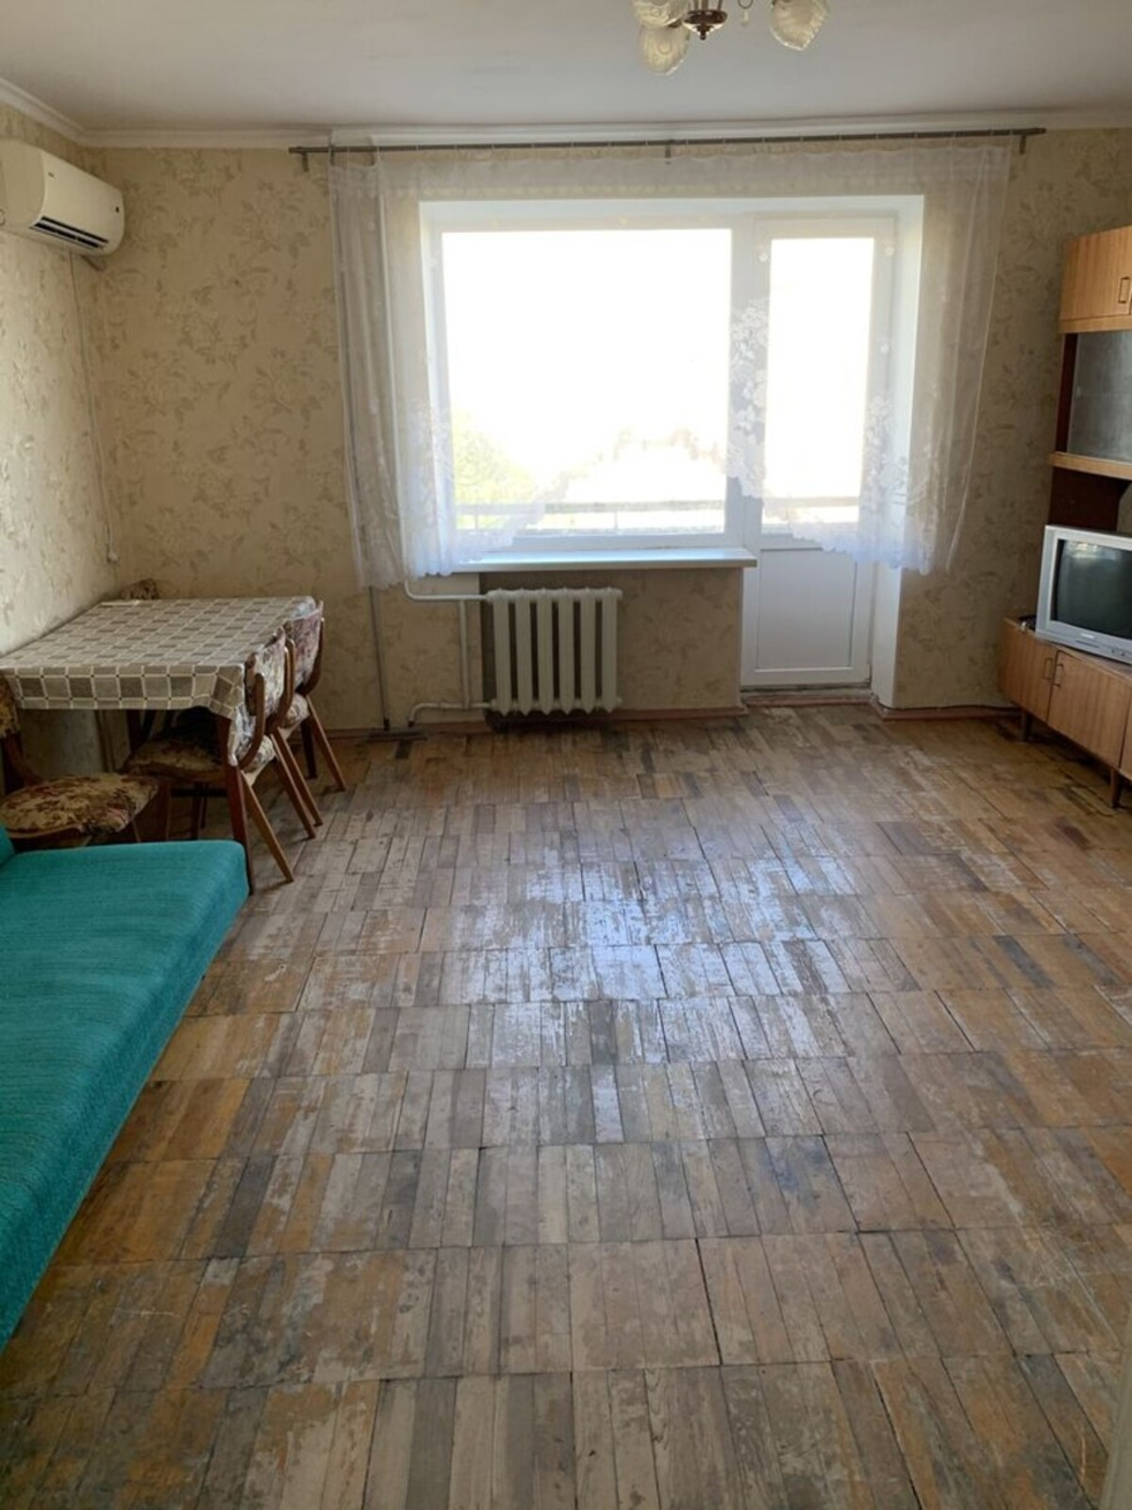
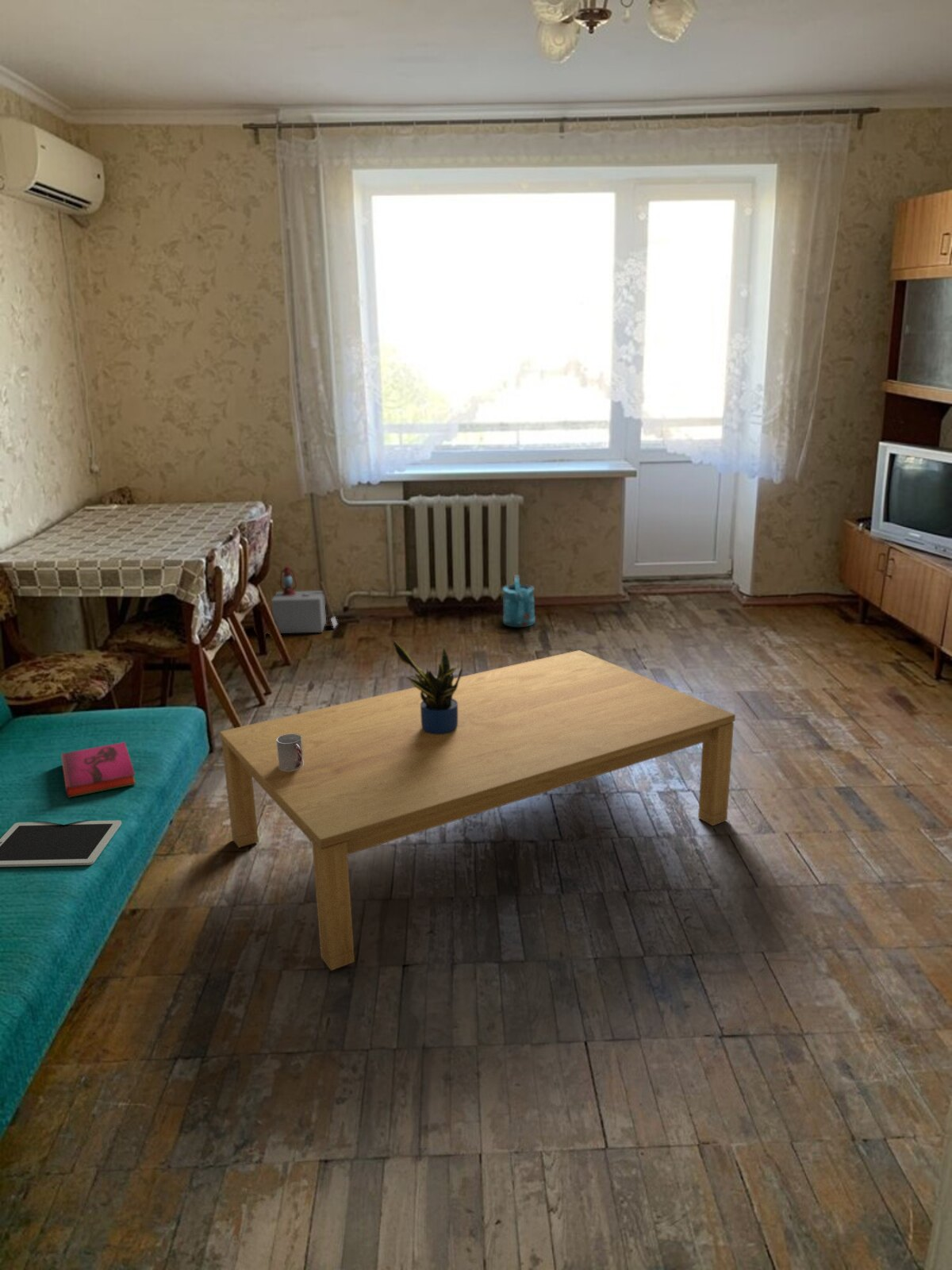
+ cup [276,733,304,771]
+ watering can [502,574,536,628]
+ hardback book [60,741,137,799]
+ lantern [271,564,338,634]
+ potted plant [392,640,463,734]
+ tablet [0,820,122,868]
+ coffee table [219,649,736,972]
